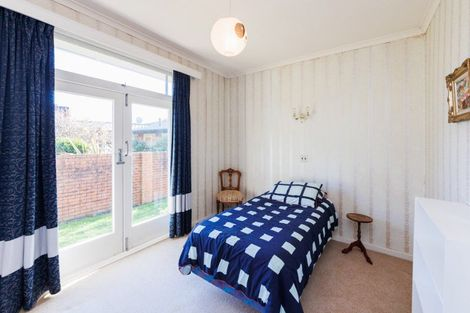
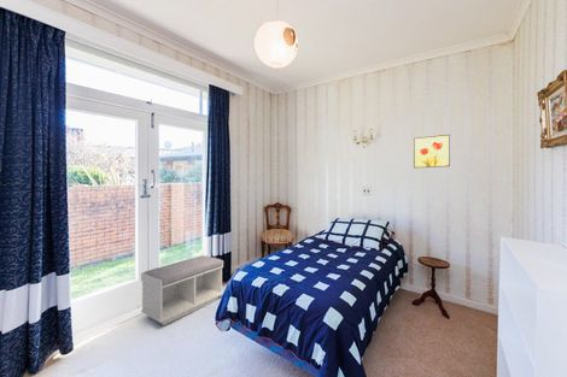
+ bench [140,254,224,326]
+ wall art [413,134,451,169]
